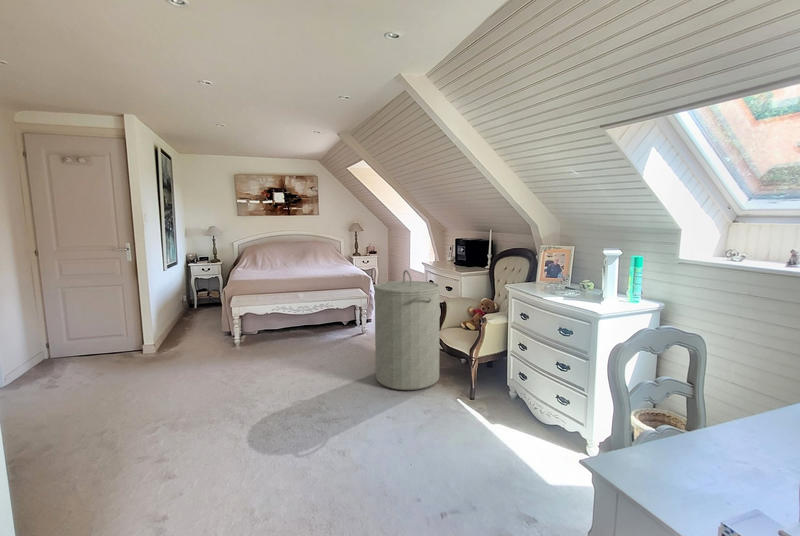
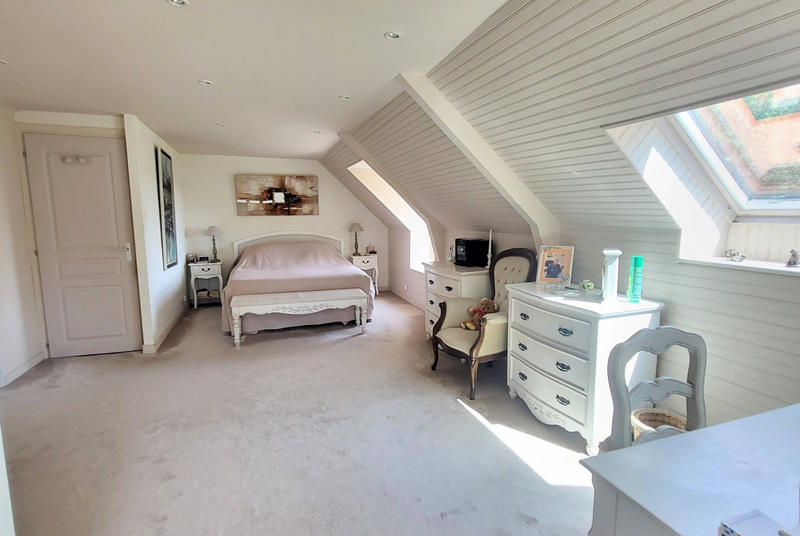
- laundry hamper [373,269,441,391]
